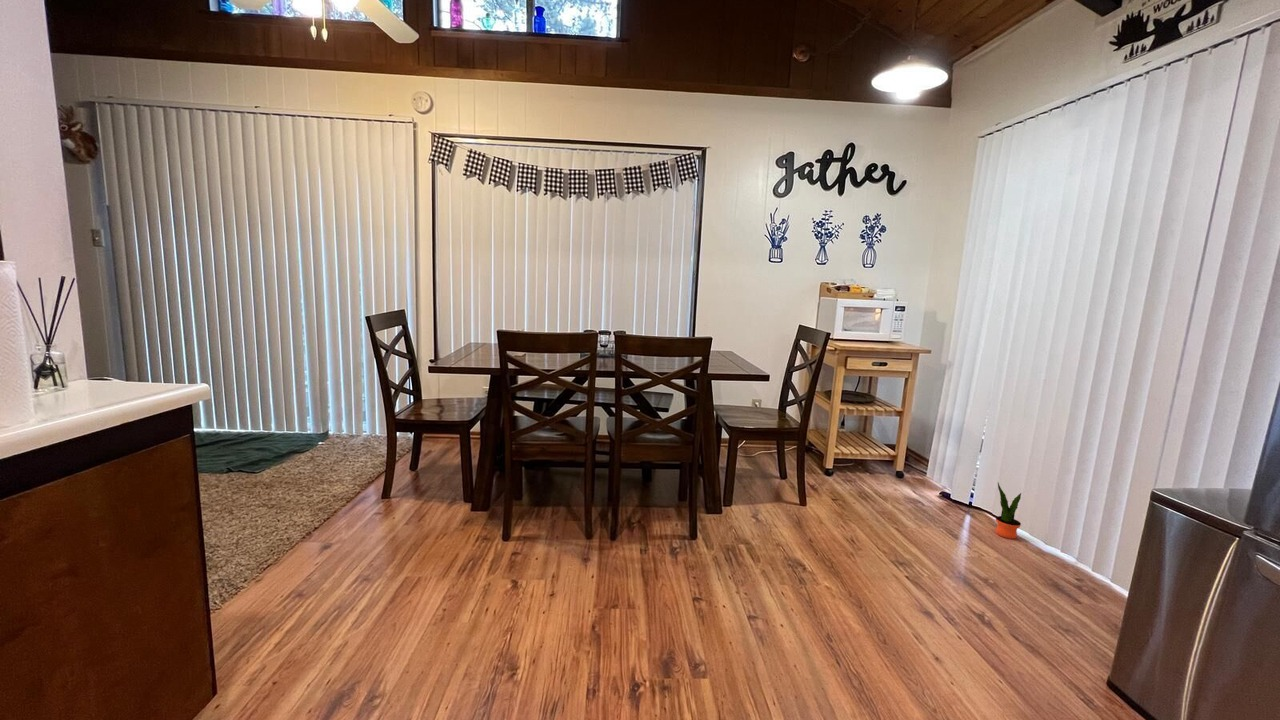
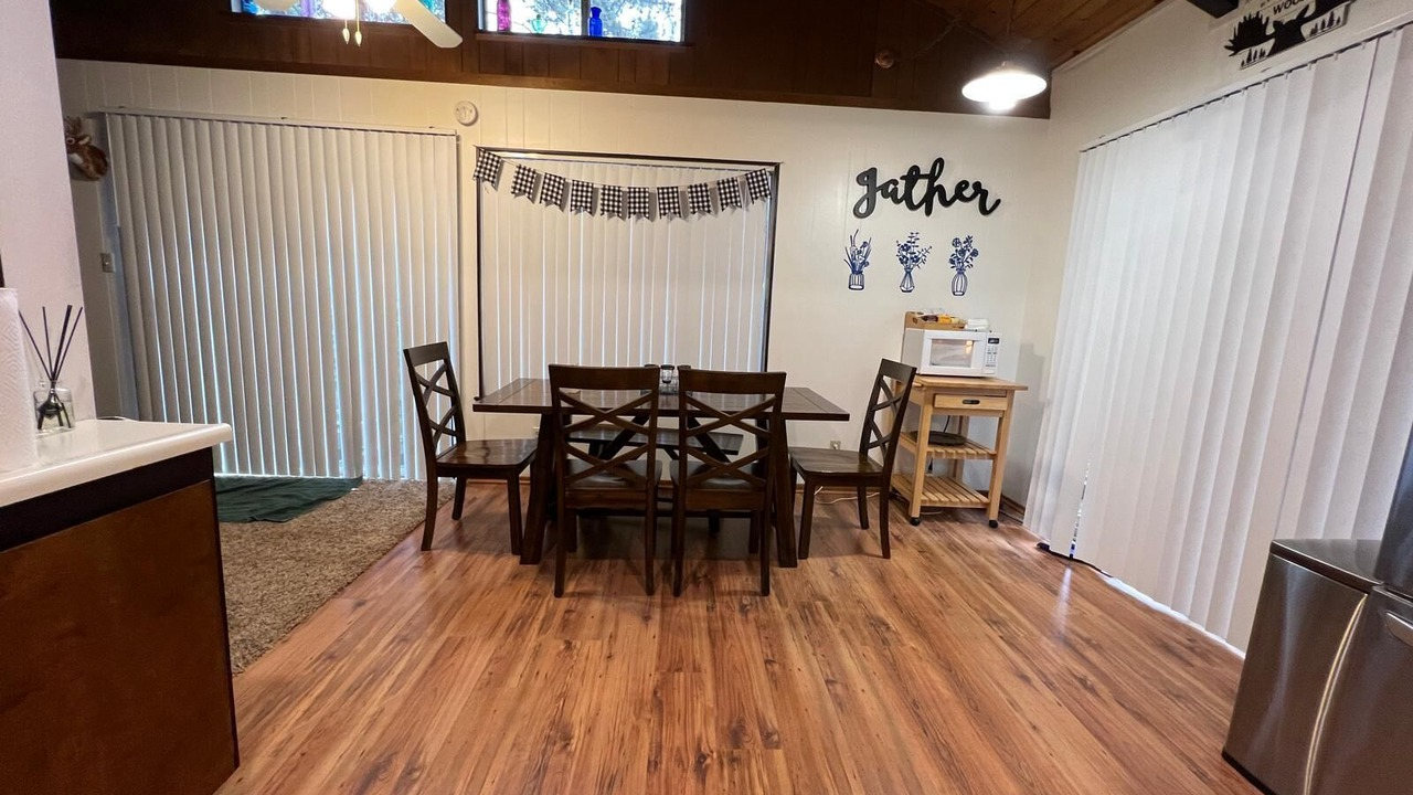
- potted plant [995,482,1022,540]
